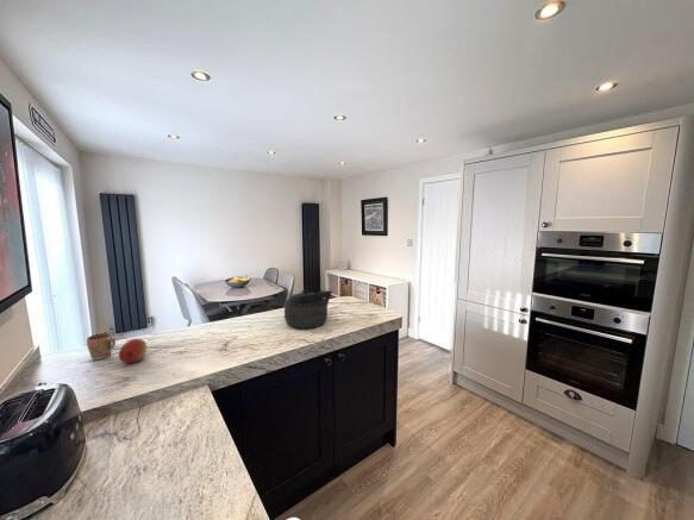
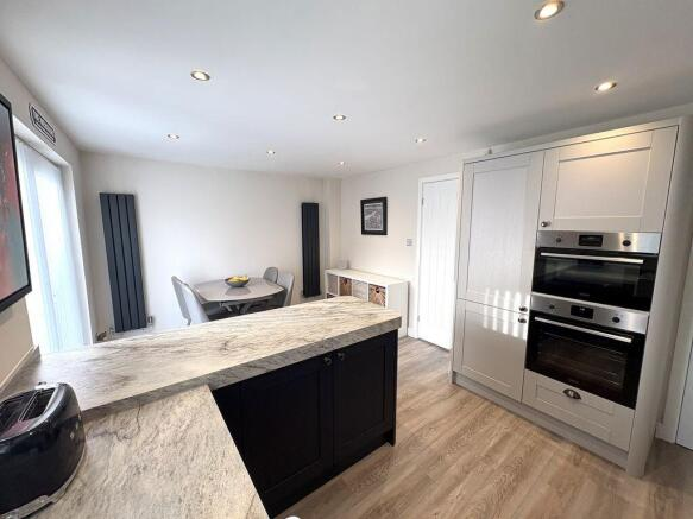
- kettle [283,289,333,330]
- fruit [118,338,148,364]
- mug [86,332,117,361]
